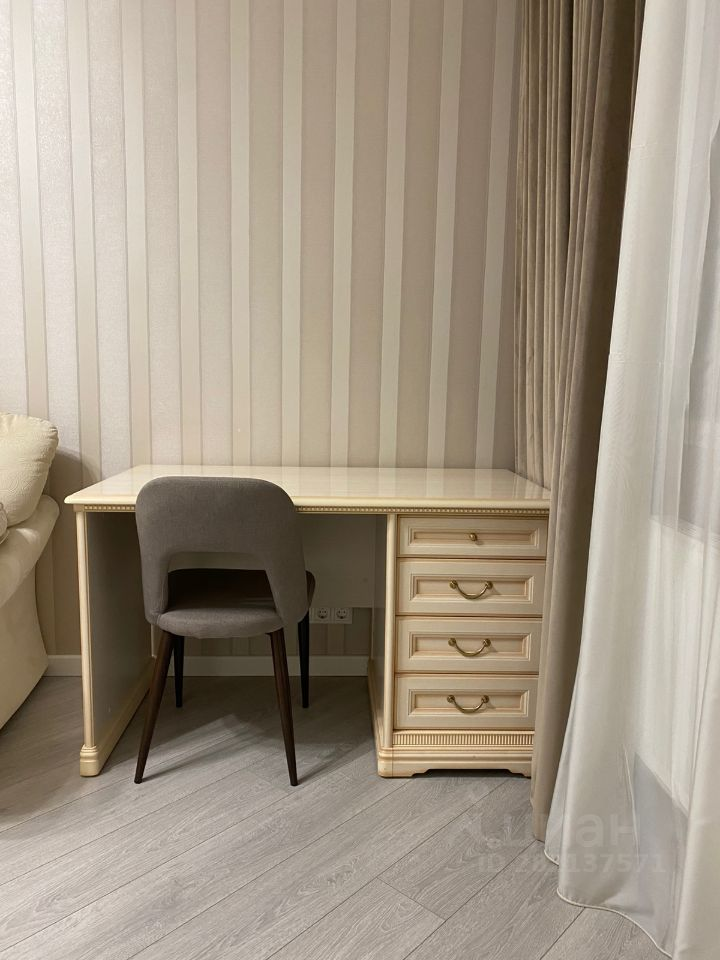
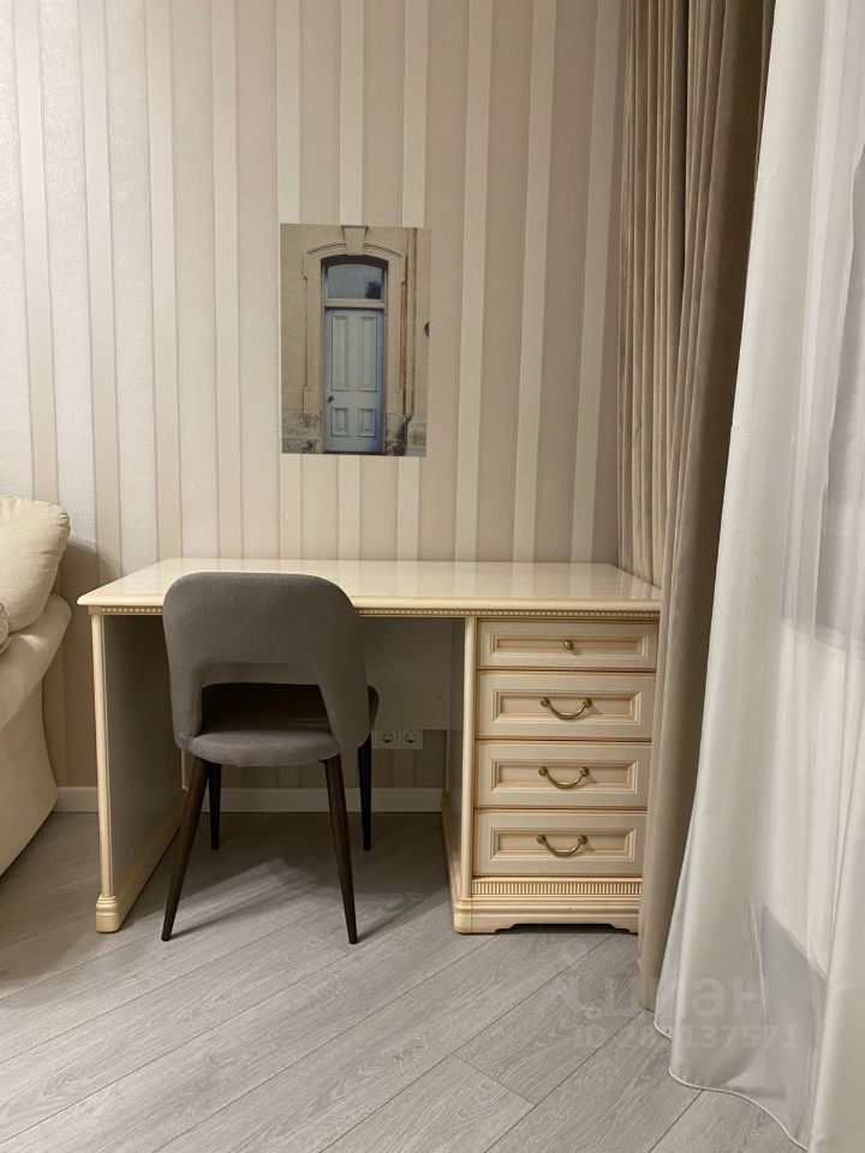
+ wall art [279,222,432,459]
